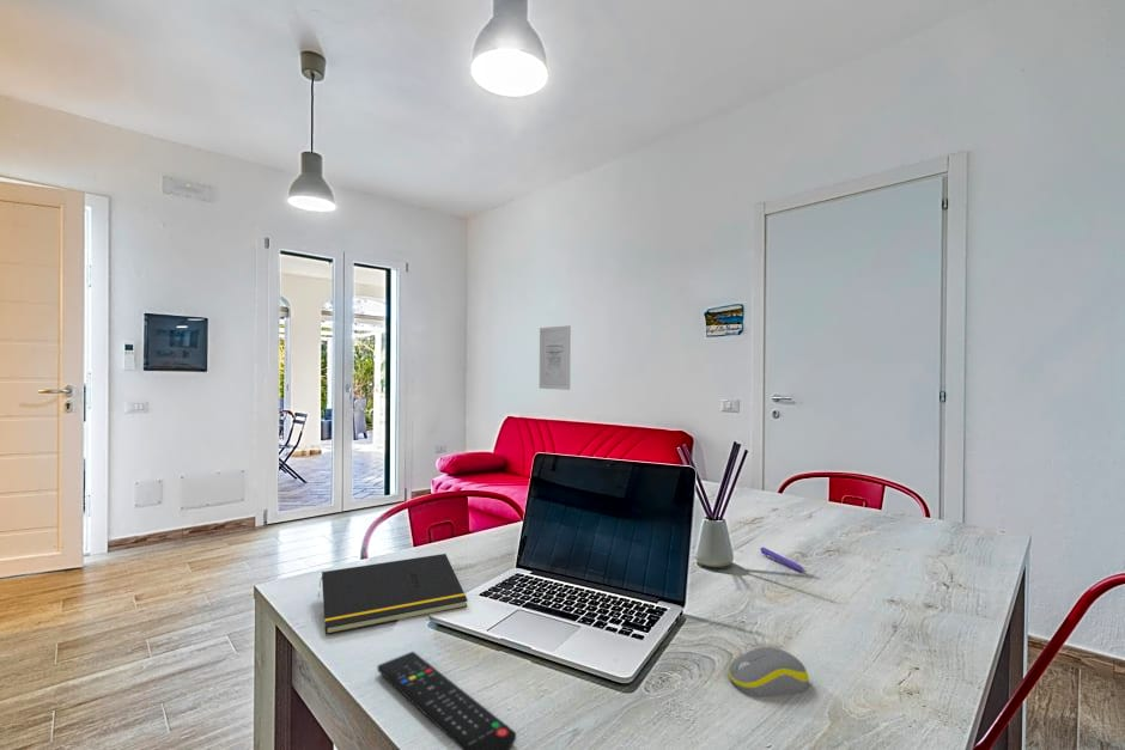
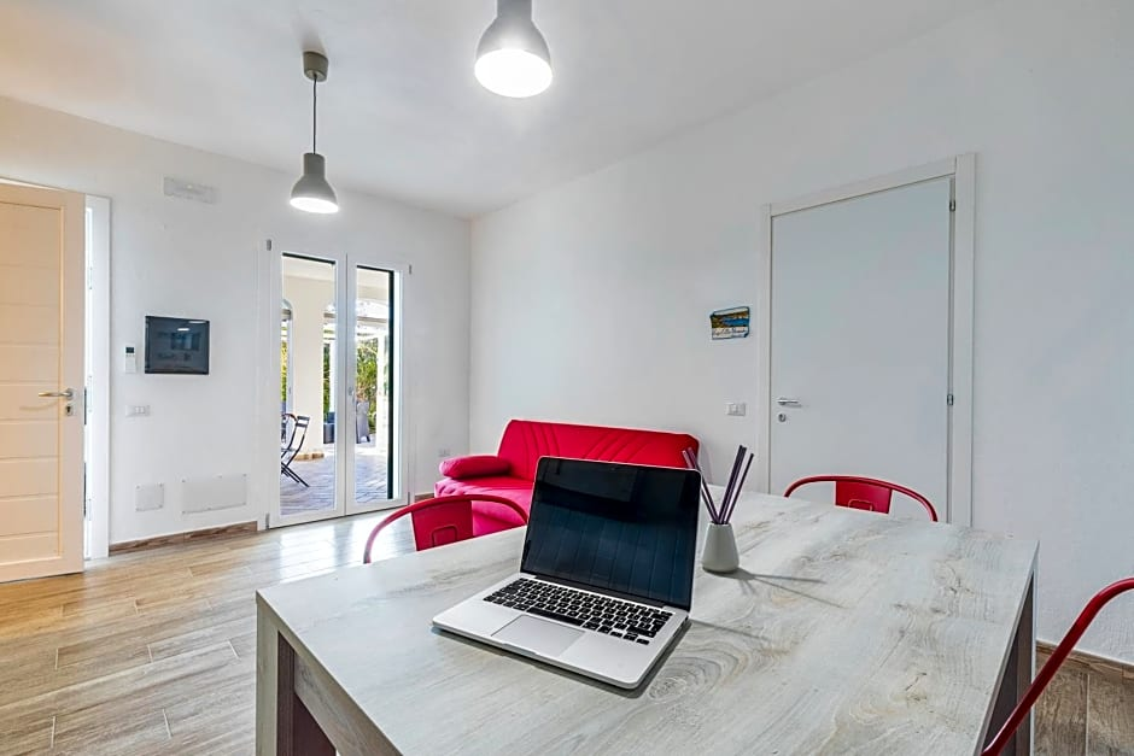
- notepad [317,553,469,636]
- wall art [539,324,572,391]
- pen [759,547,808,573]
- remote control [377,651,517,750]
- computer mouse [726,646,810,699]
